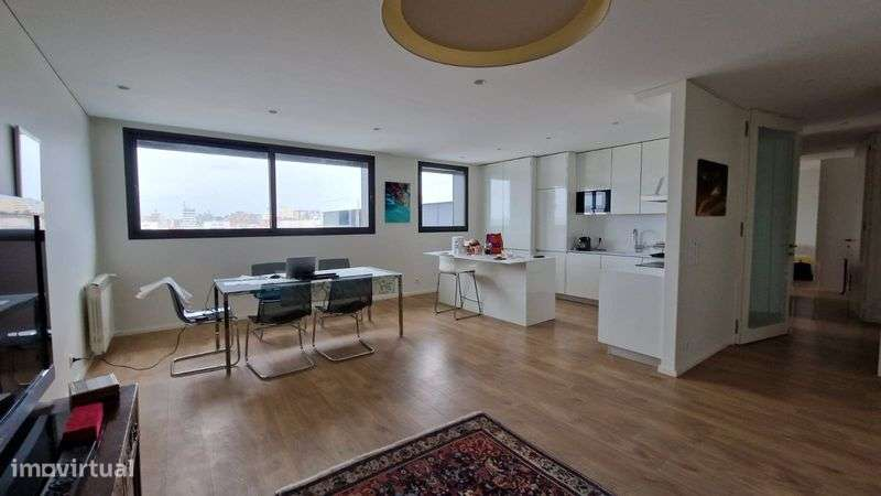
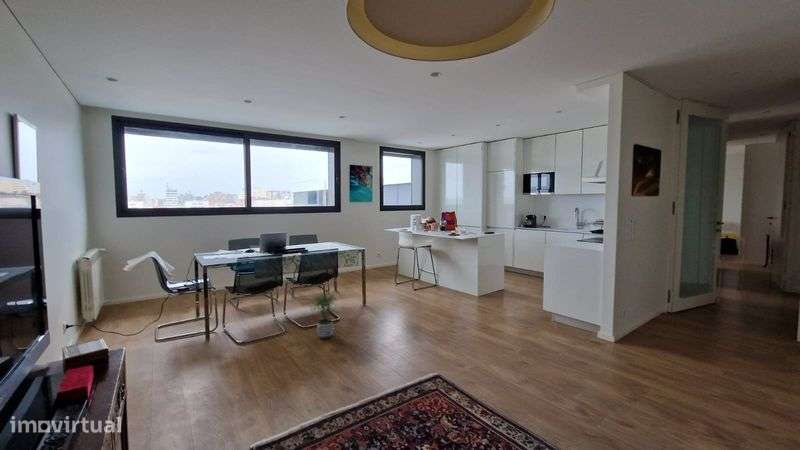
+ potted plant [308,291,337,340]
